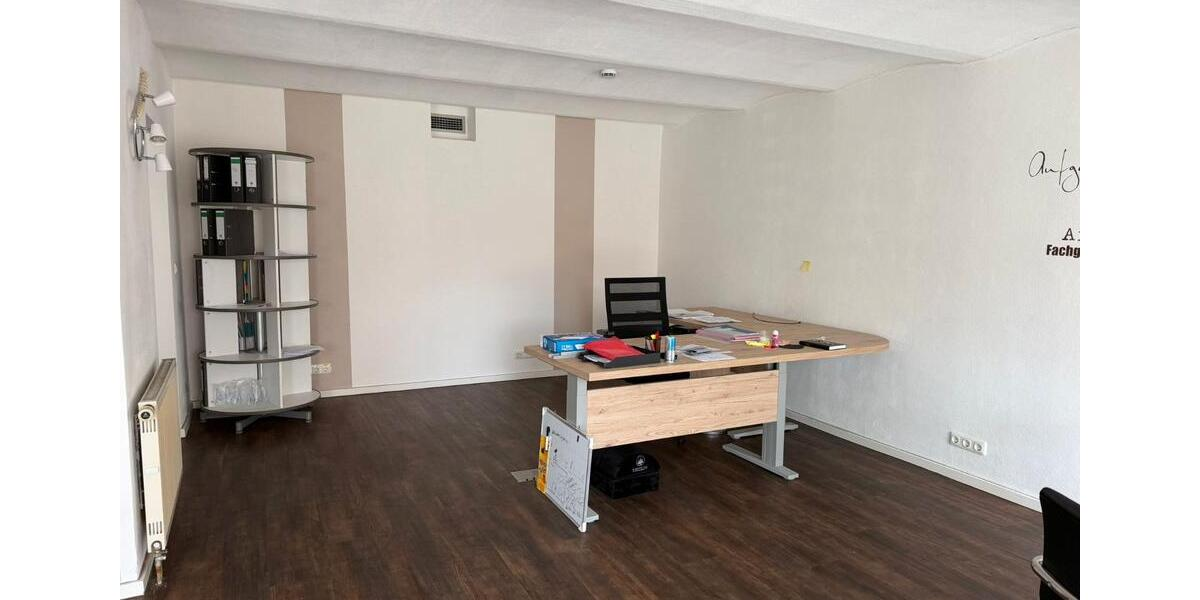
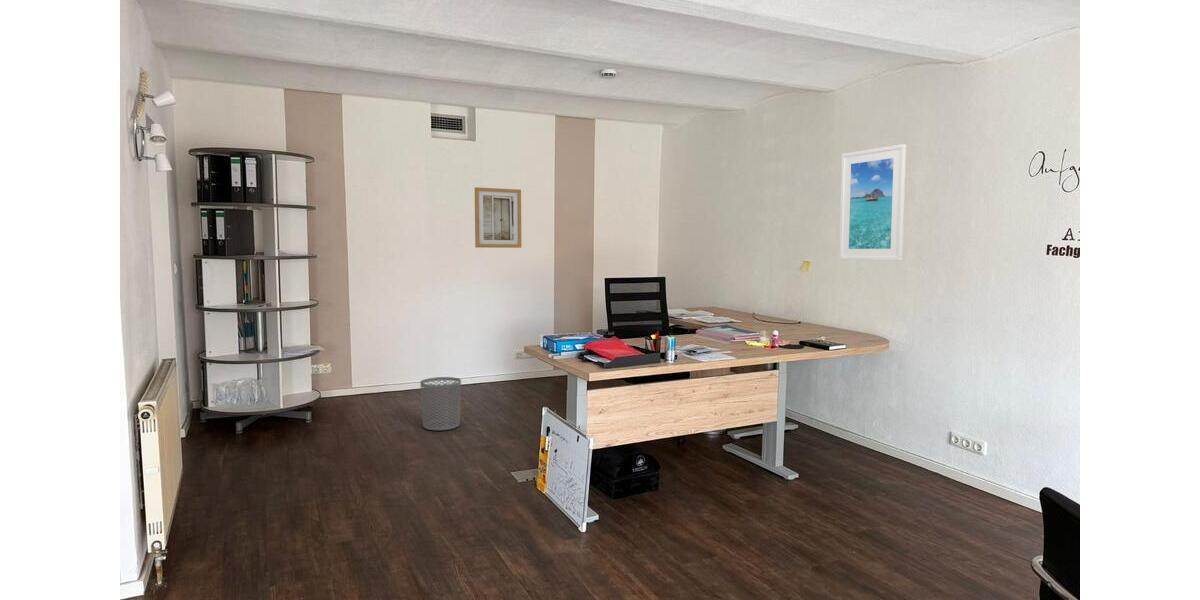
+ waste bin [419,376,462,431]
+ wall art [474,186,522,249]
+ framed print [838,143,907,262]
